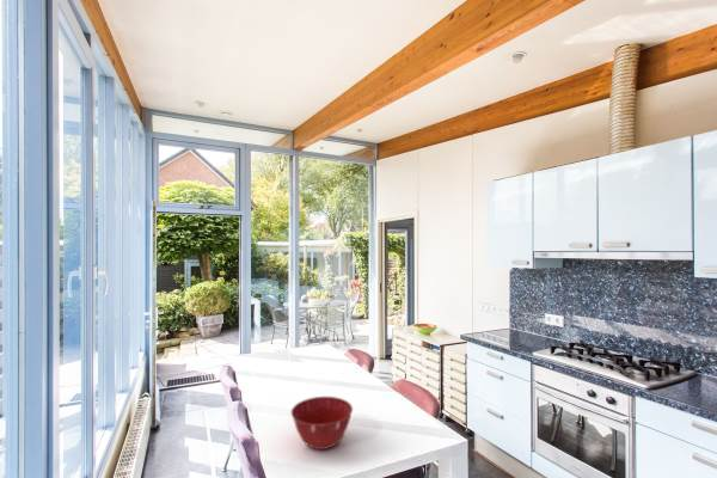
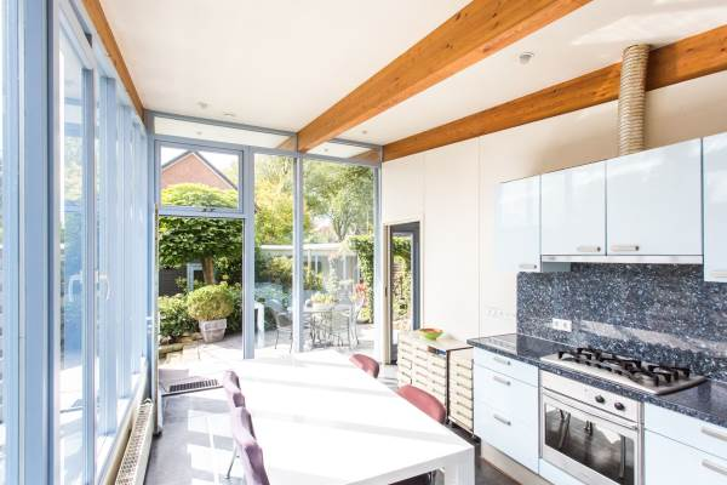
- mixing bowl [290,396,354,451]
